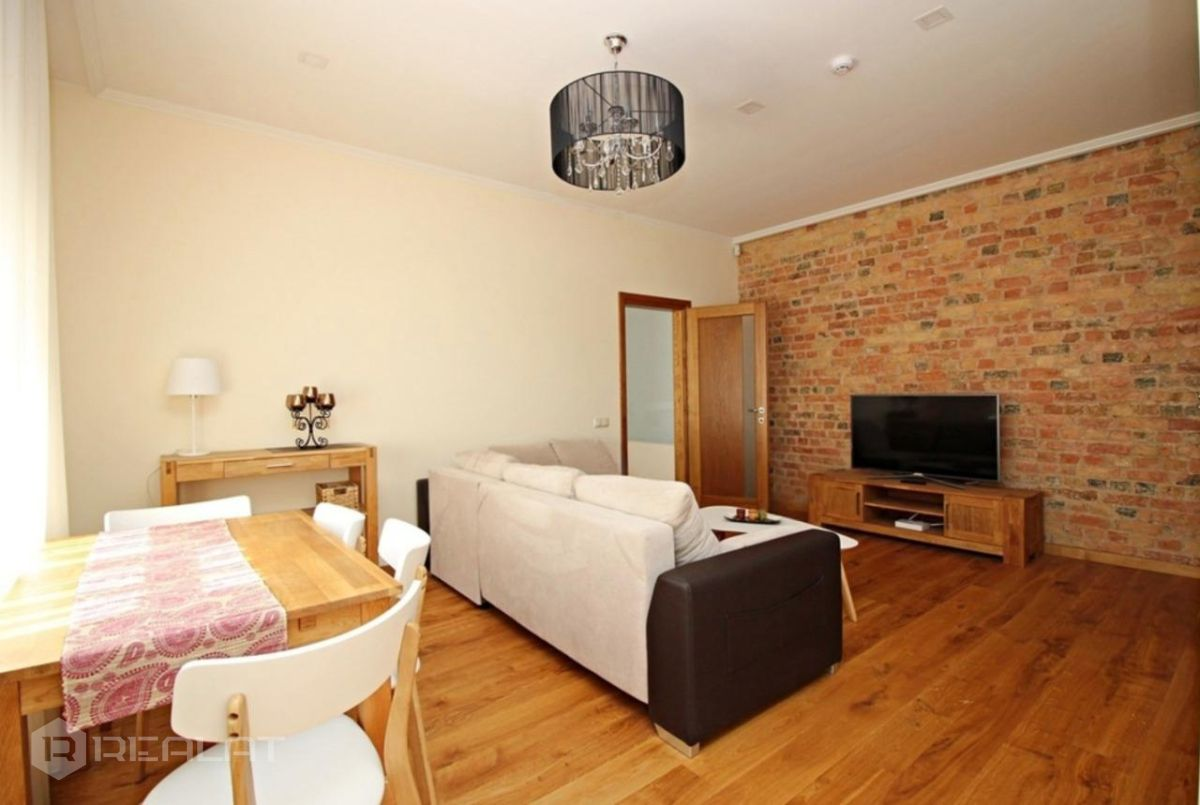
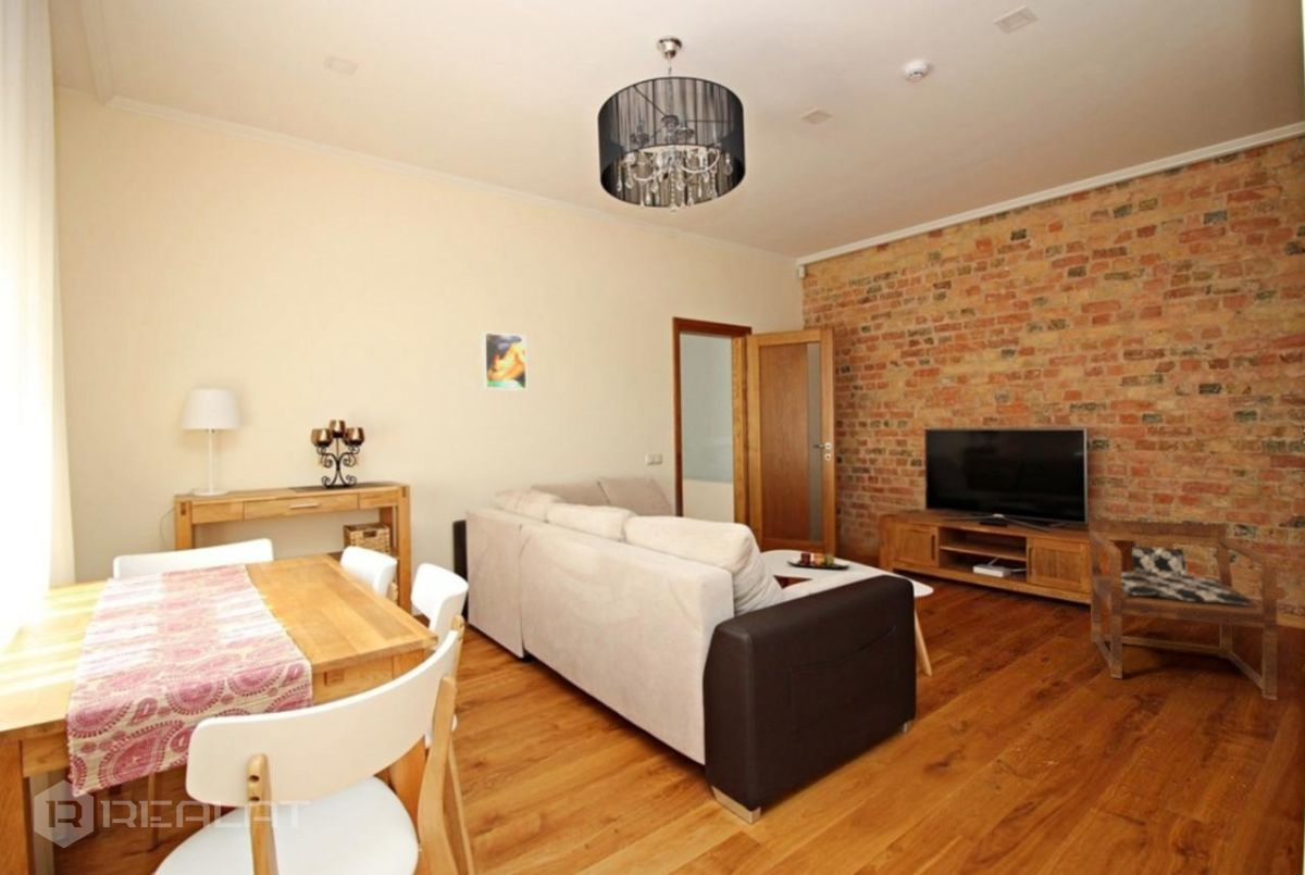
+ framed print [481,330,529,391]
+ armchair [1088,517,1278,701]
